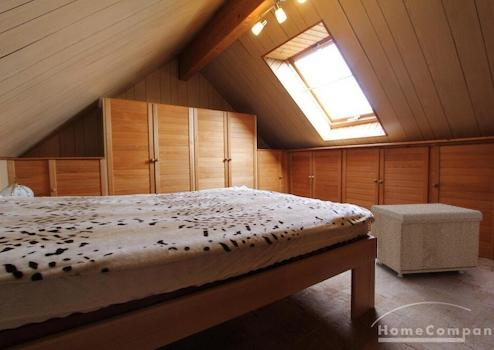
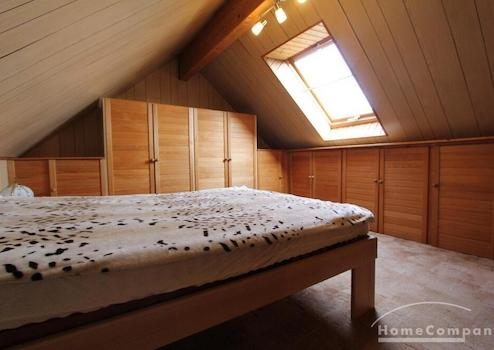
- storage bench [369,202,483,278]
